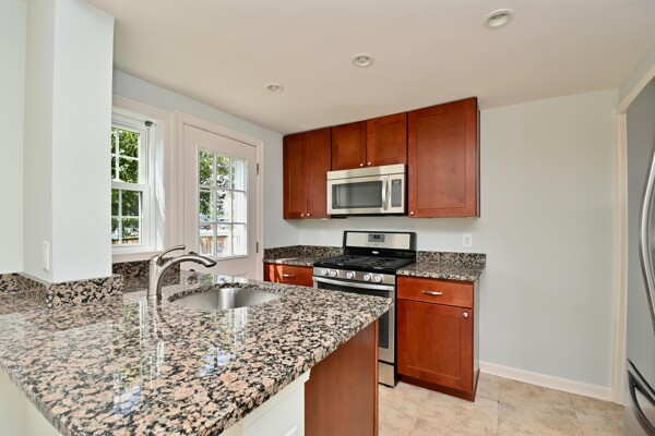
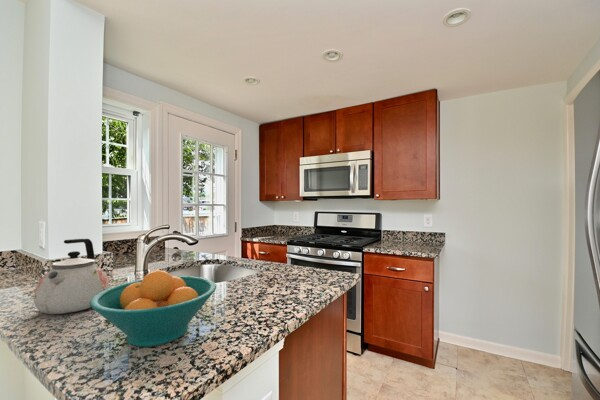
+ kettle [33,238,110,315]
+ fruit bowl [90,269,217,348]
